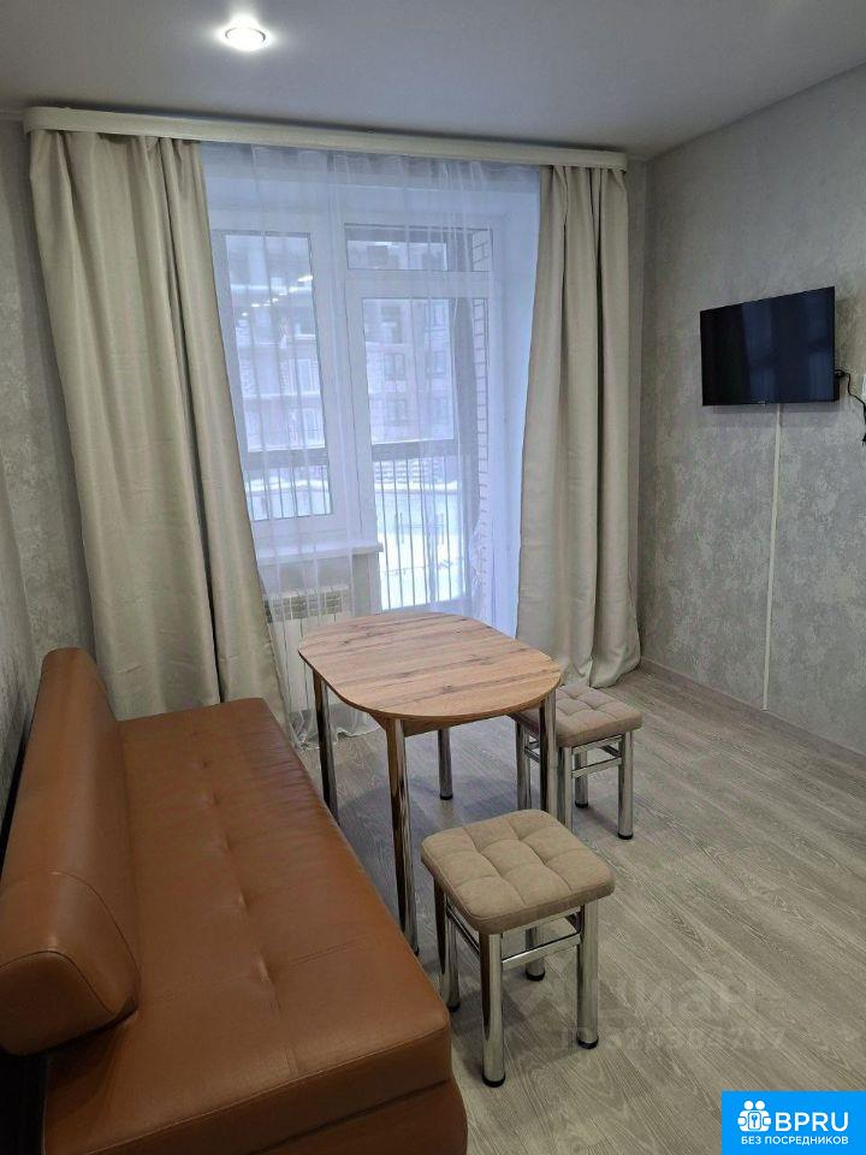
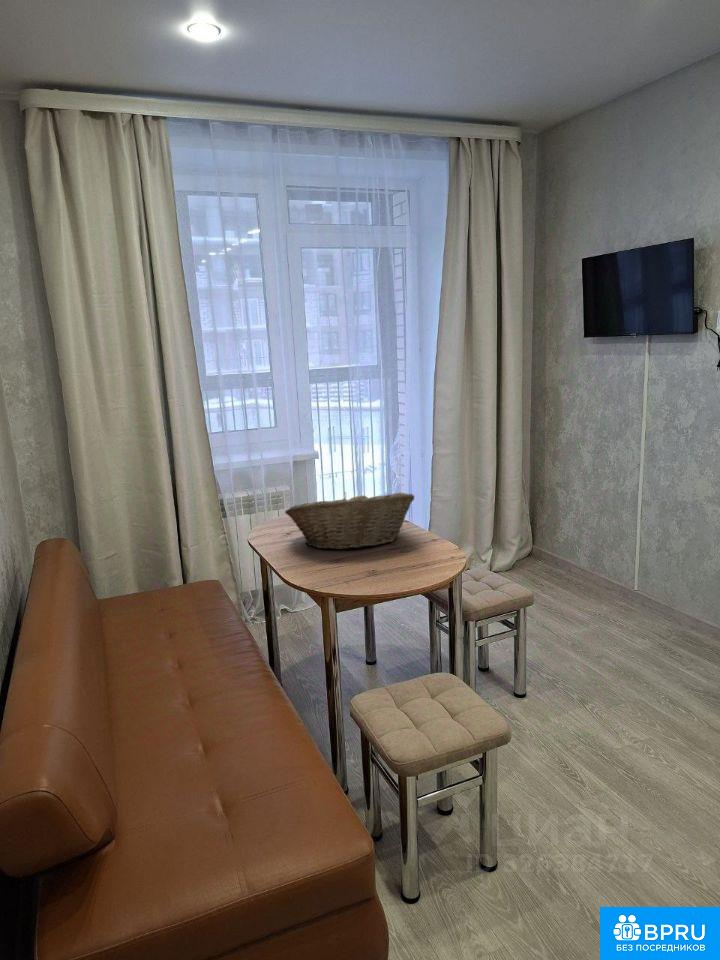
+ fruit basket [284,491,415,551]
